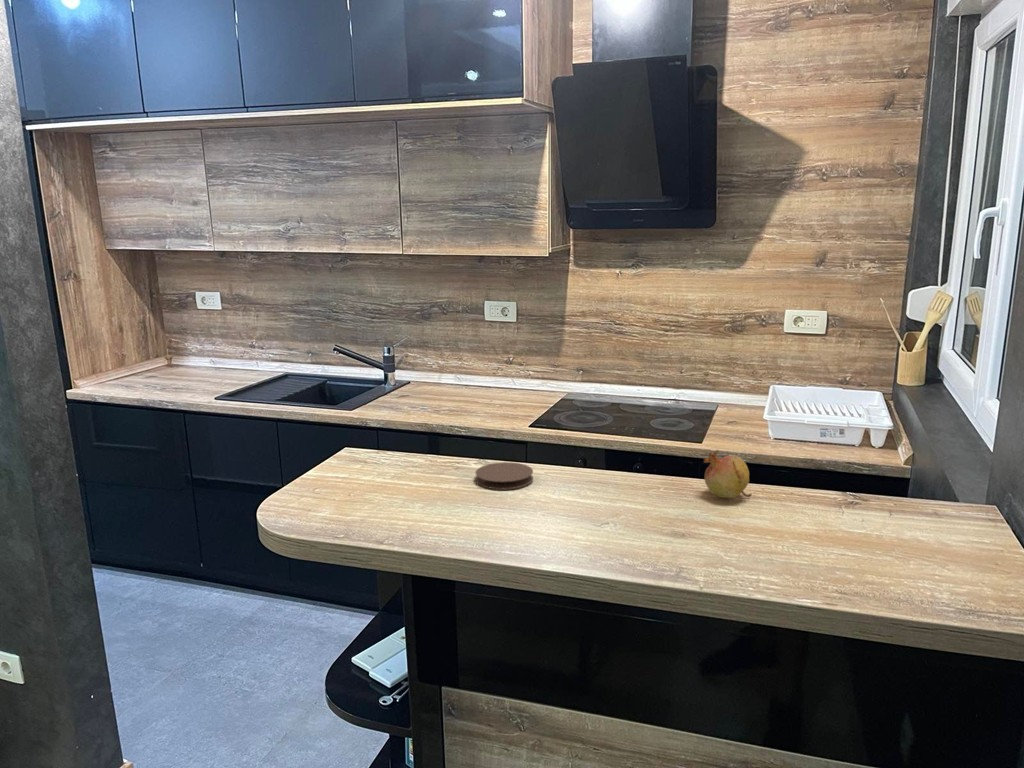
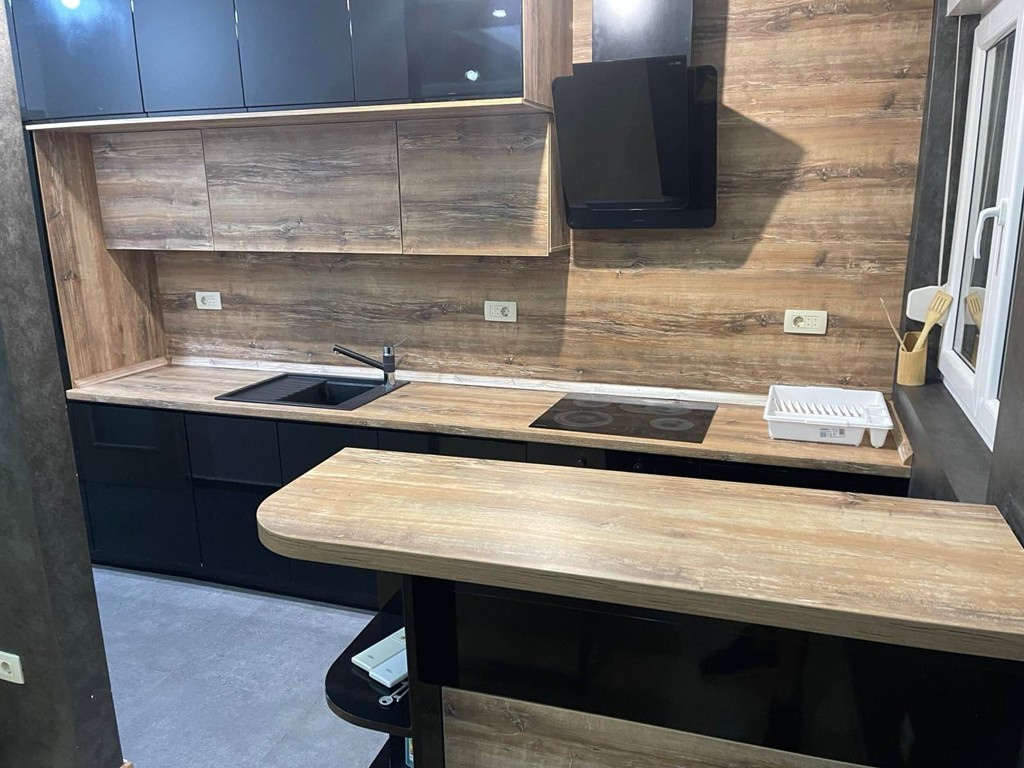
- coaster [474,461,534,490]
- fruit [703,449,753,499]
